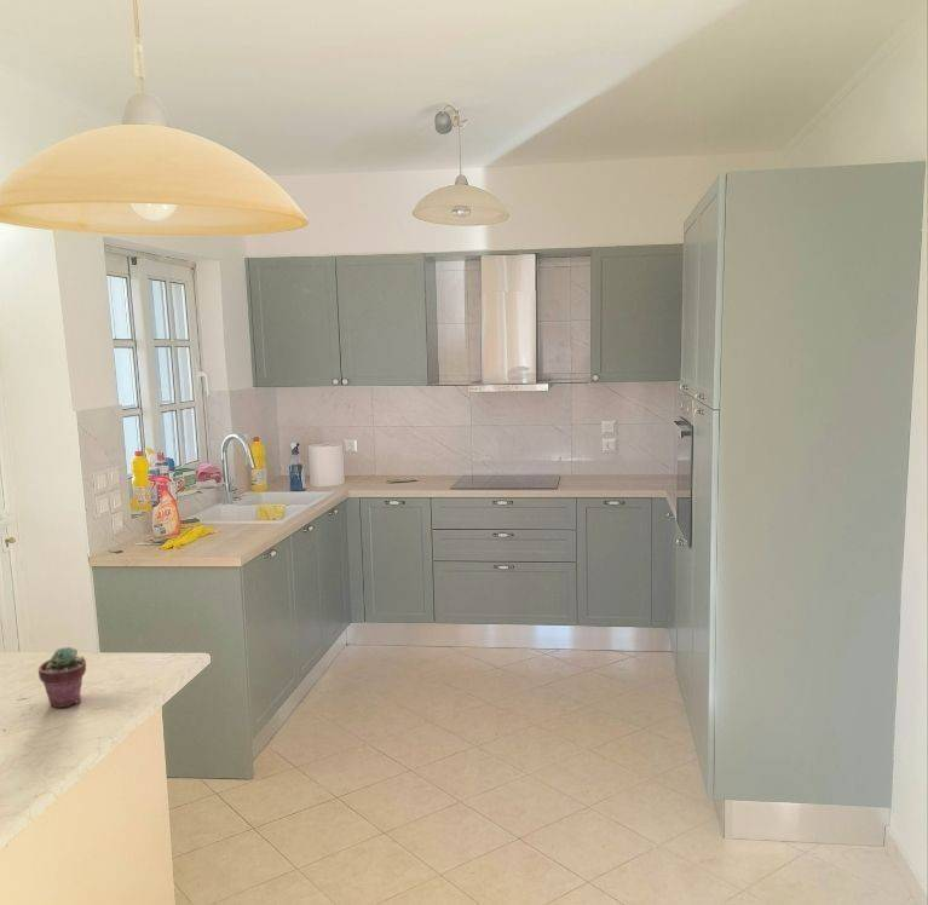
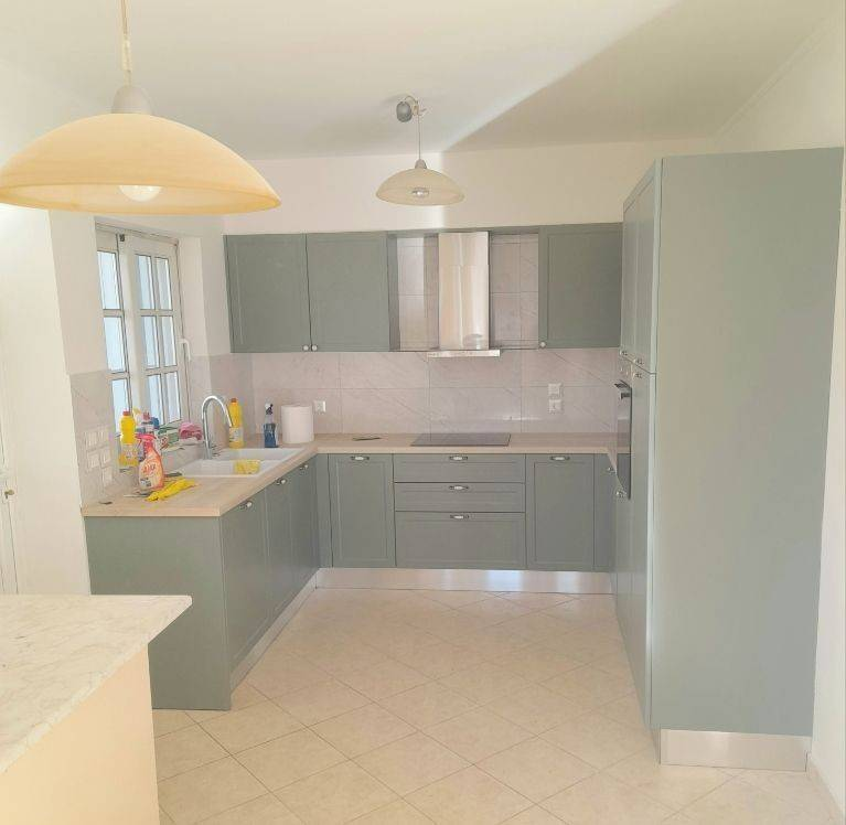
- potted succulent [38,646,87,709]
